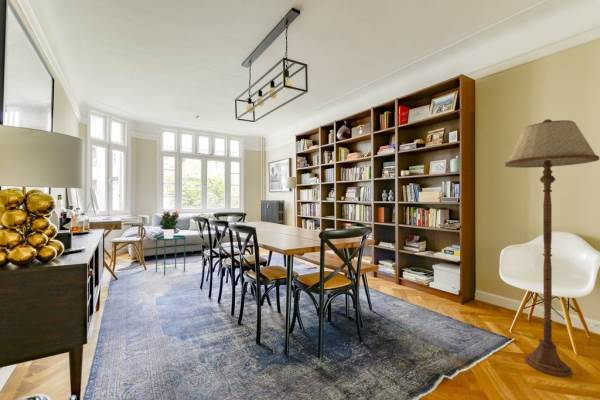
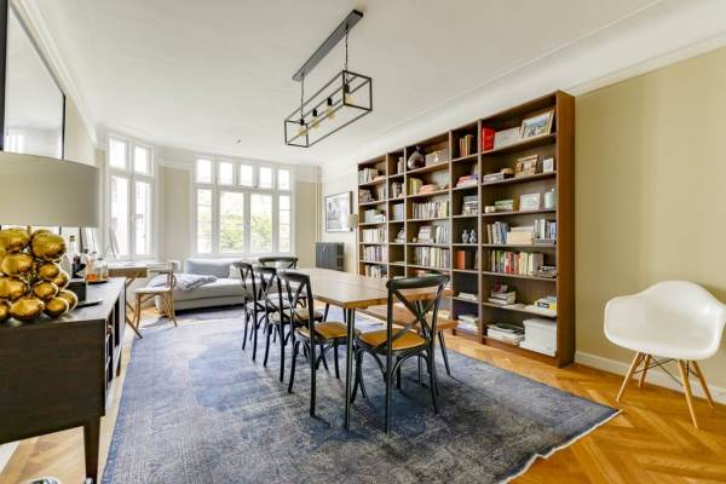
- side table [155,234,186,276]
- potted flower [158,210,180,239]
- floor lamp [504,118,600,378]
